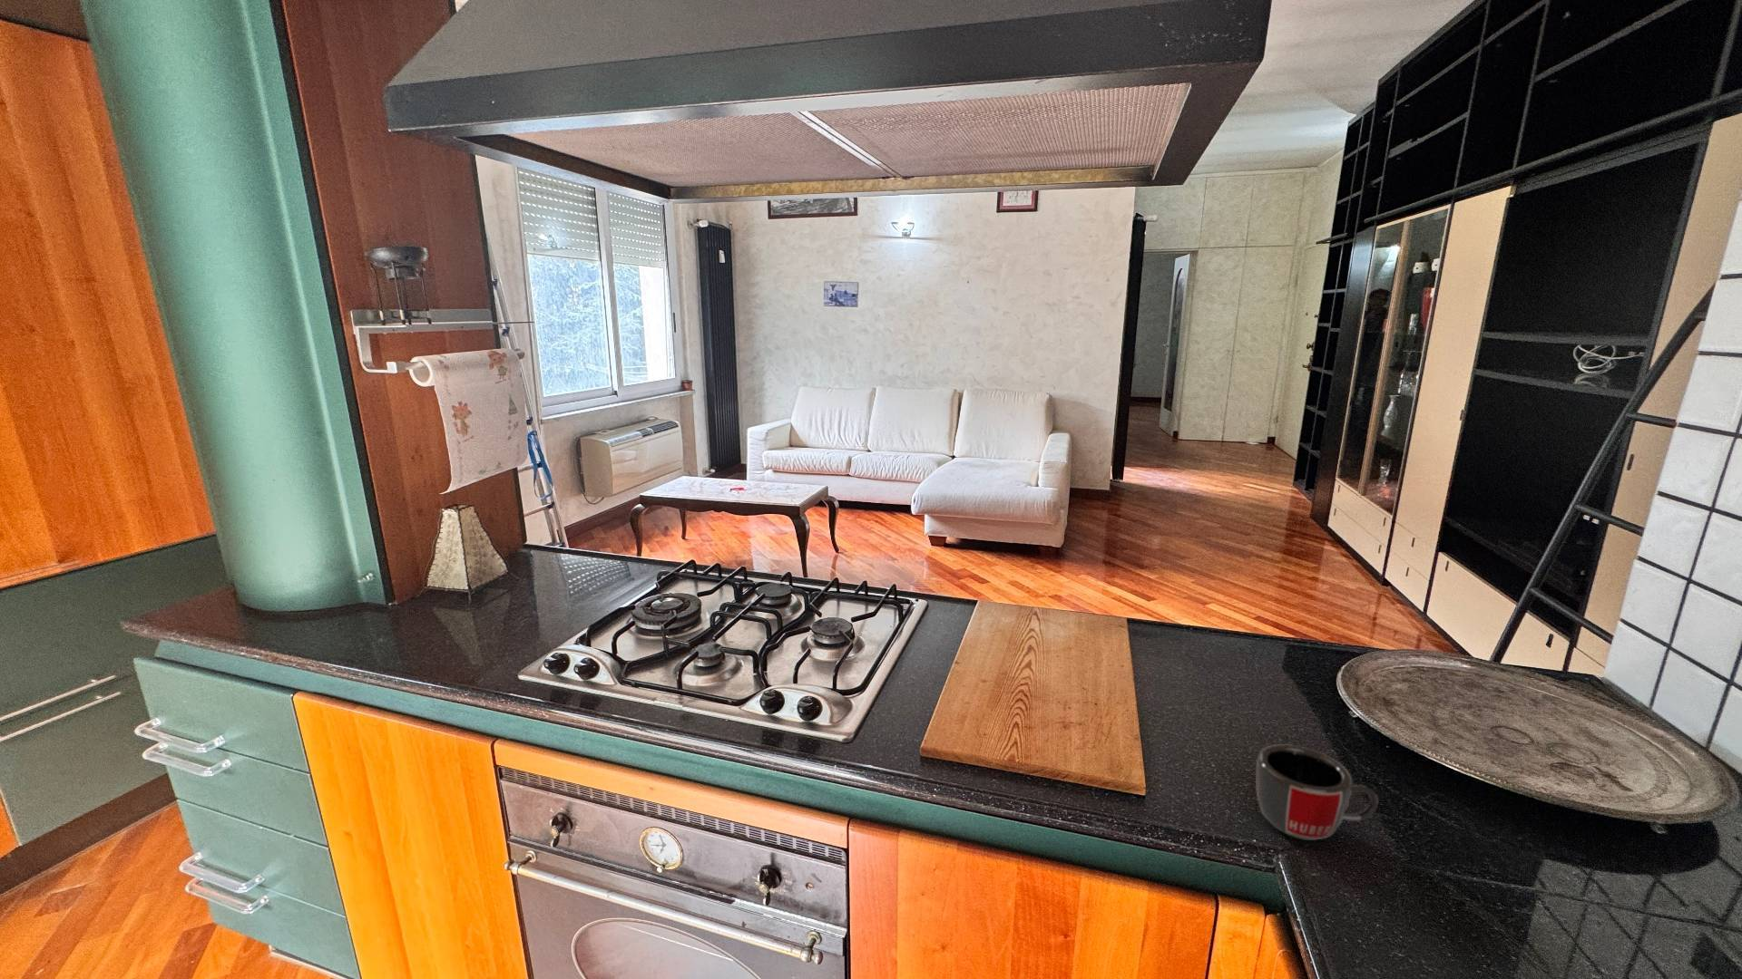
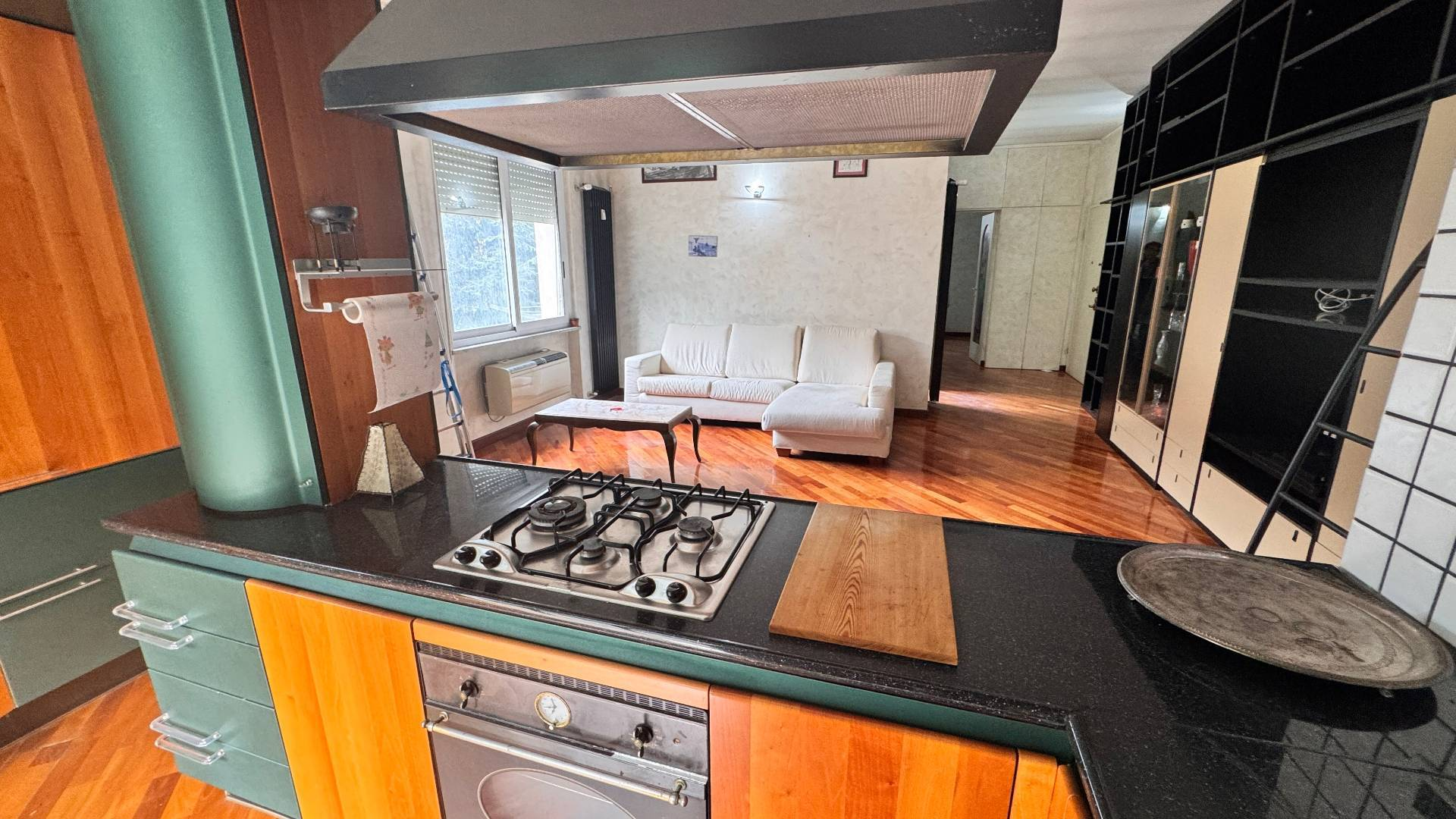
- mug [1256,744,1379,842]
